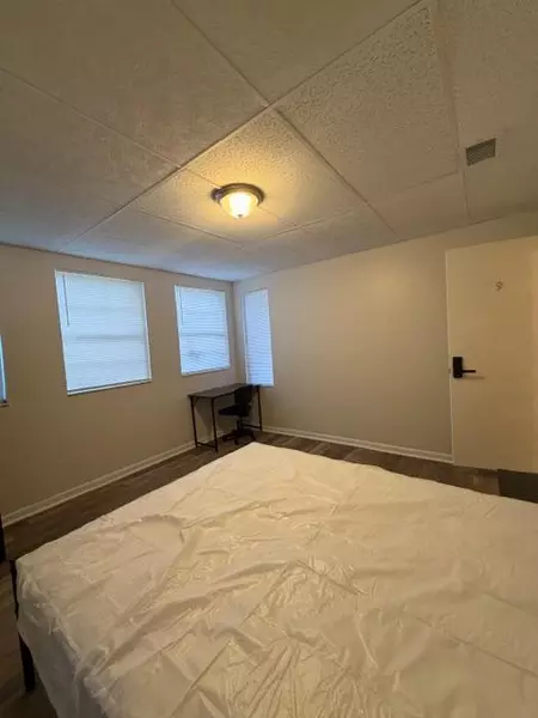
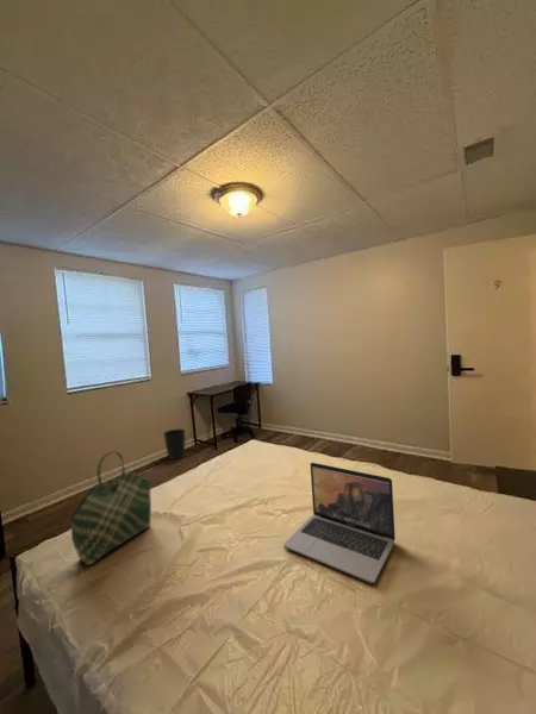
+ tote bag [69,451,152,566]
+ laptop [282,462,397,584]
+ wastebasket [162,428,187,461]
